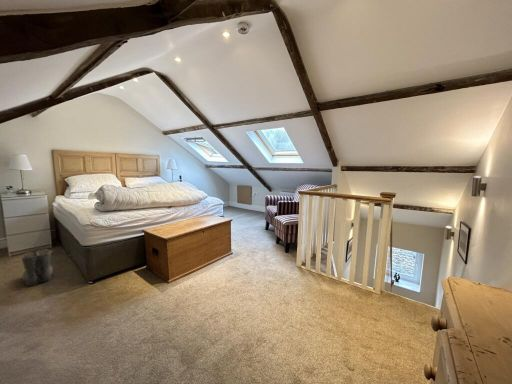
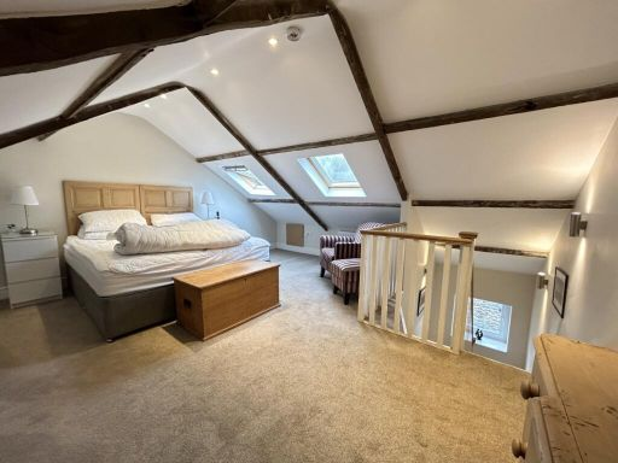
- boots [20,248,55,287]
